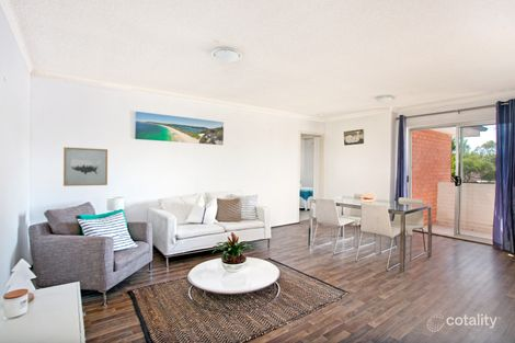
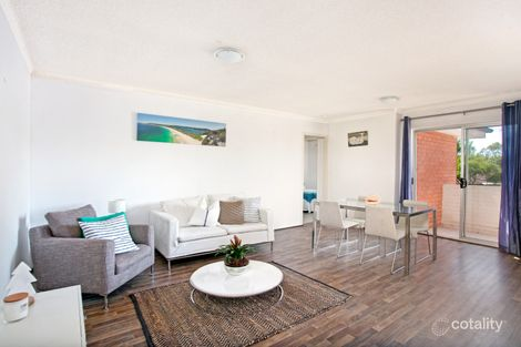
- wall art [62,146,108,187]
